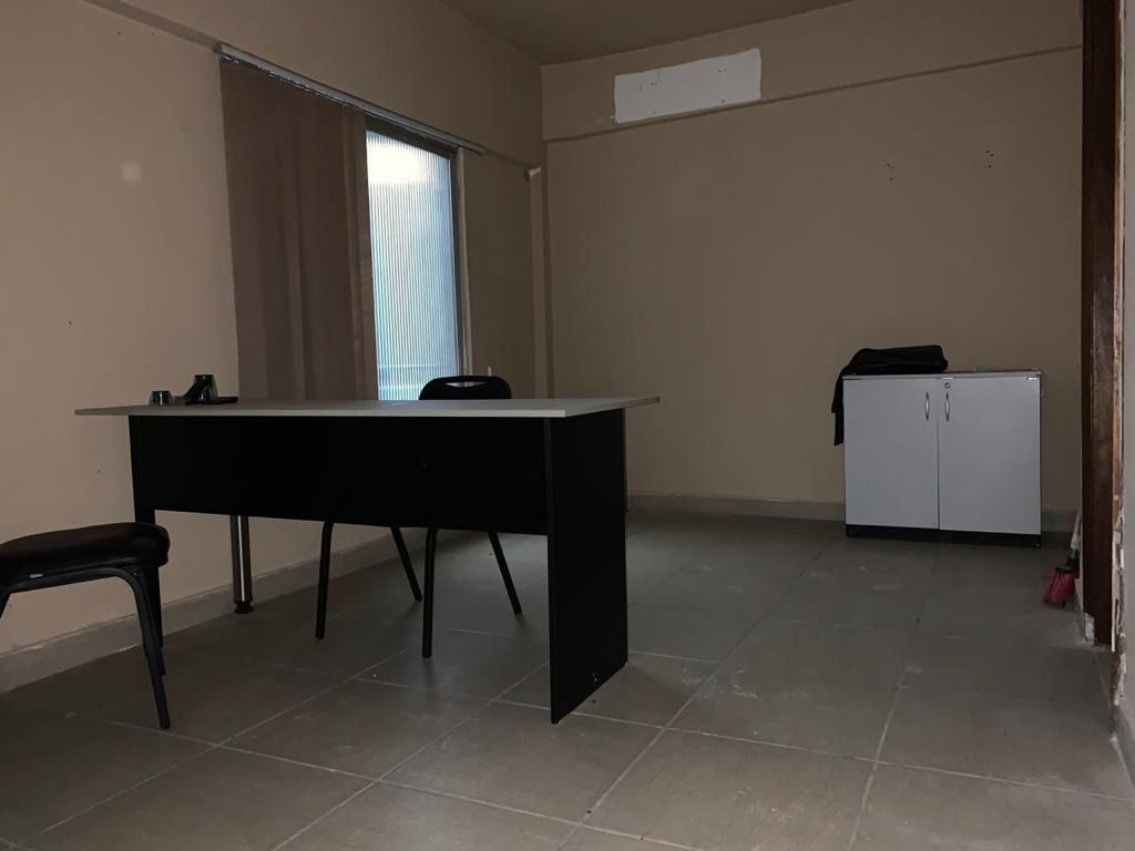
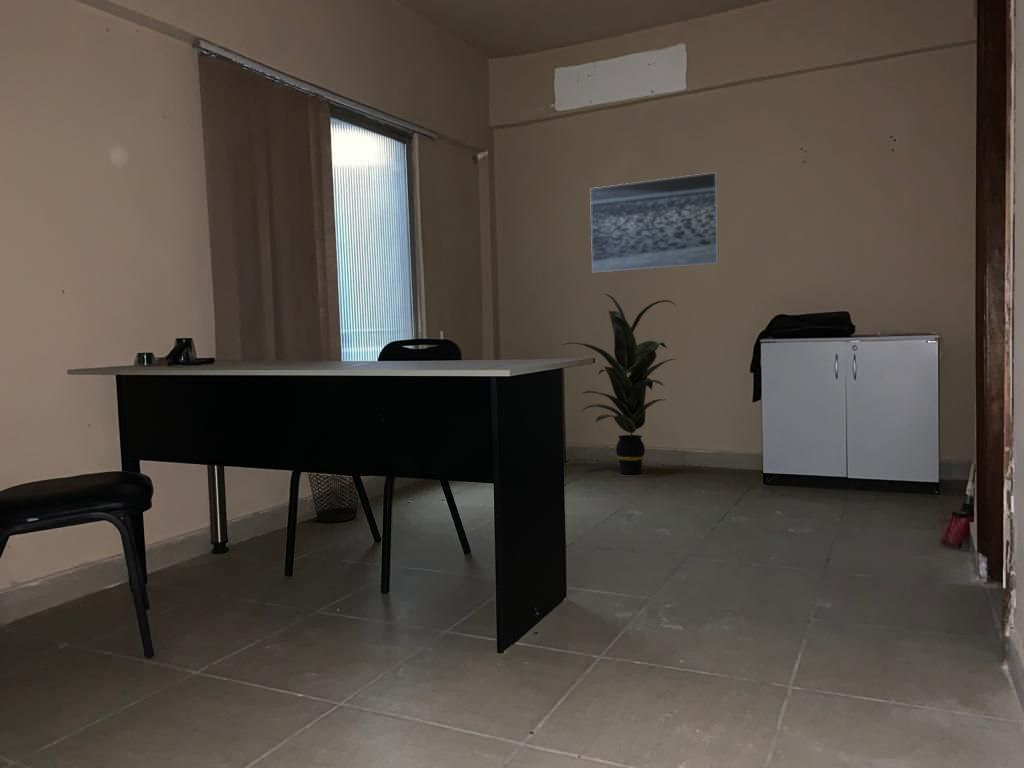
+ indoor plant [562,293,676,475]
+ wastebasket [307,472,360,523]
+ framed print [589,171,720,274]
